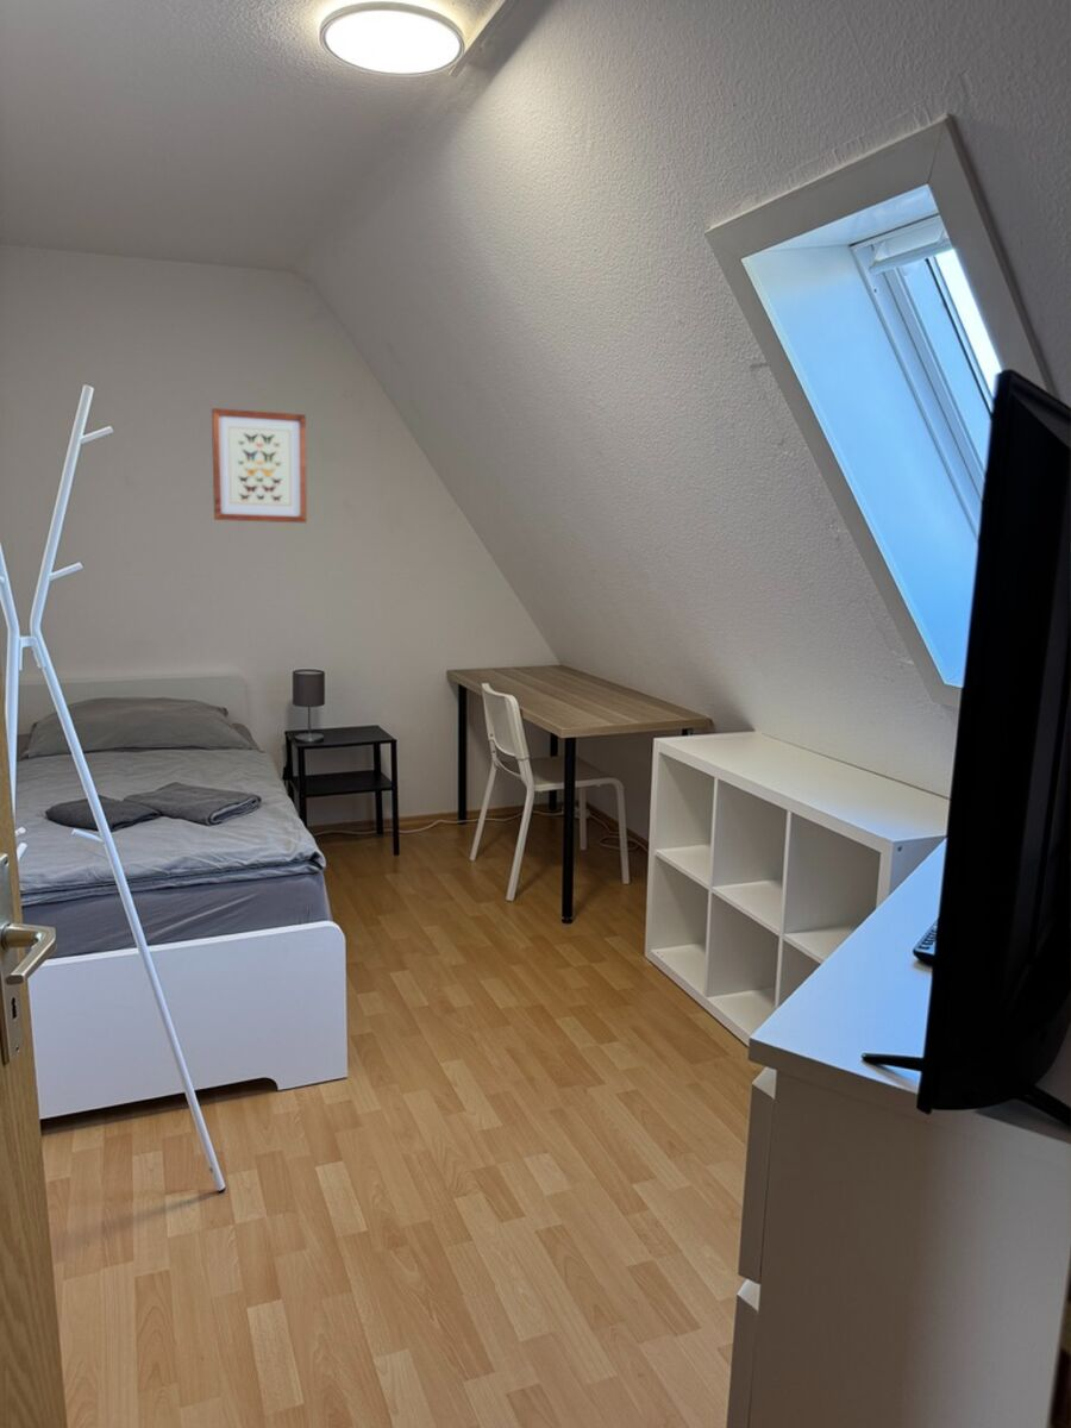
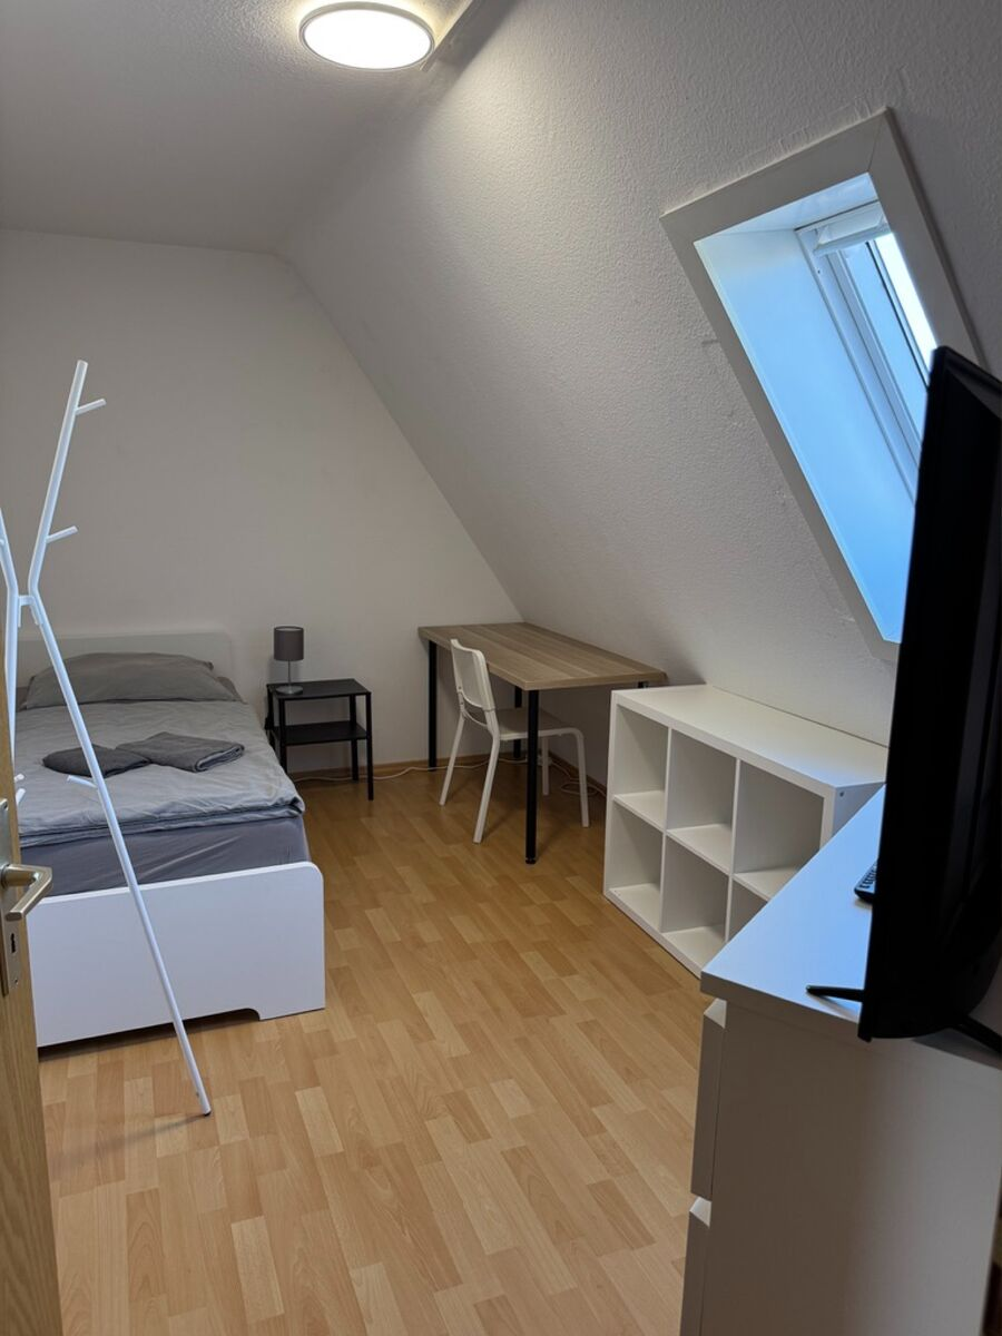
- wall art [211,407,308,524]
